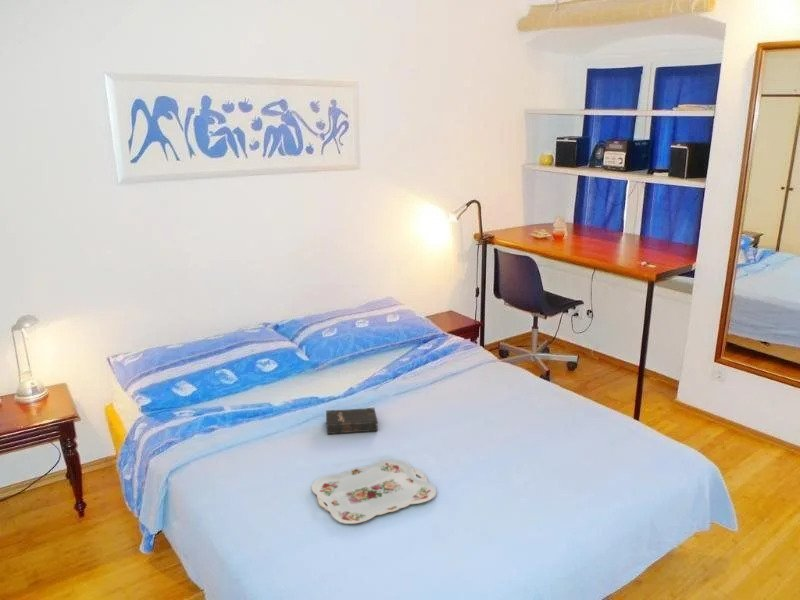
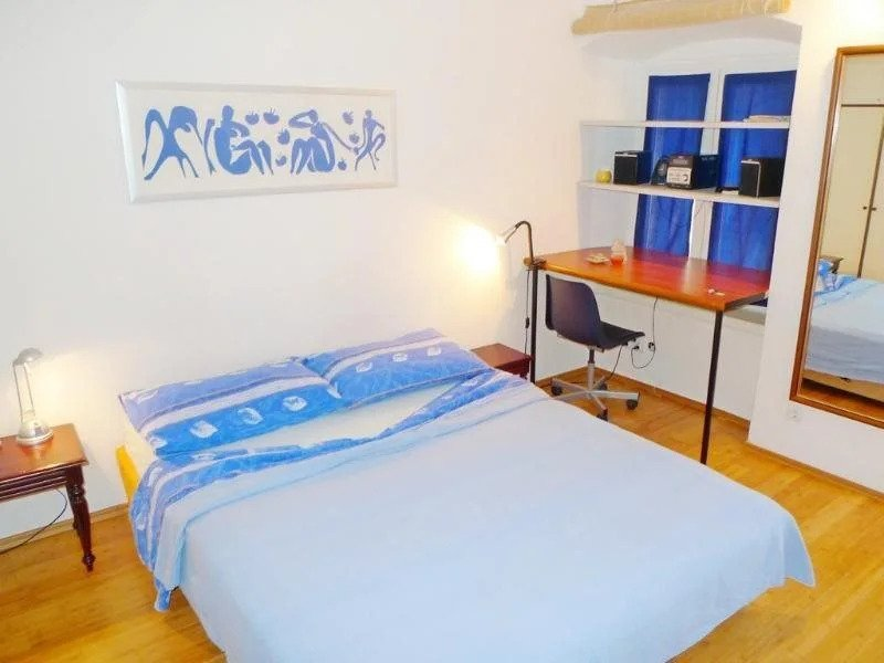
- serving tray [311,458,437,525]
- hardback book [325,407,379,435]
